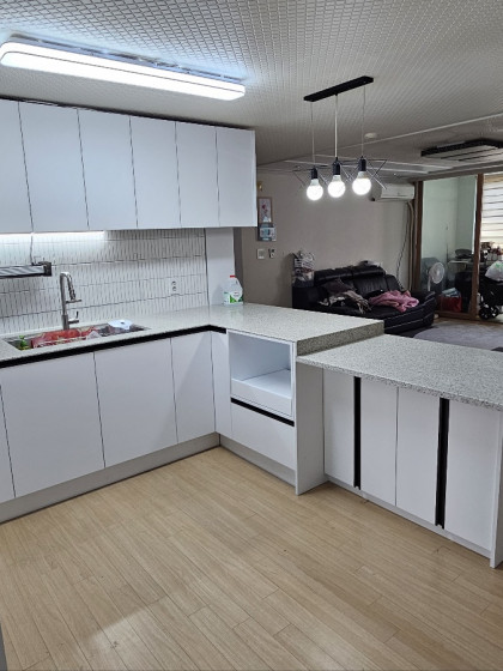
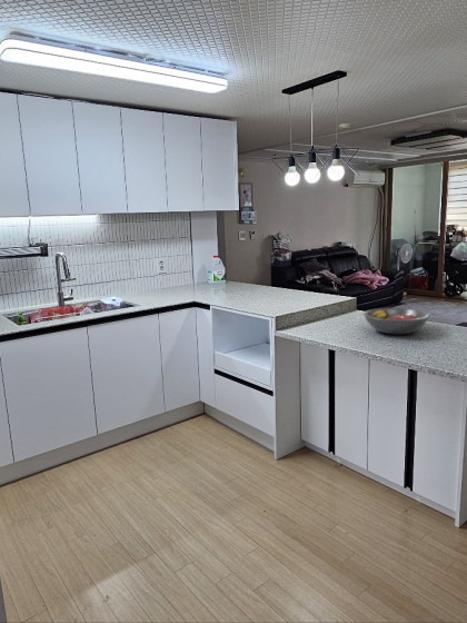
+ fruit bowl [362,307,430,335]
